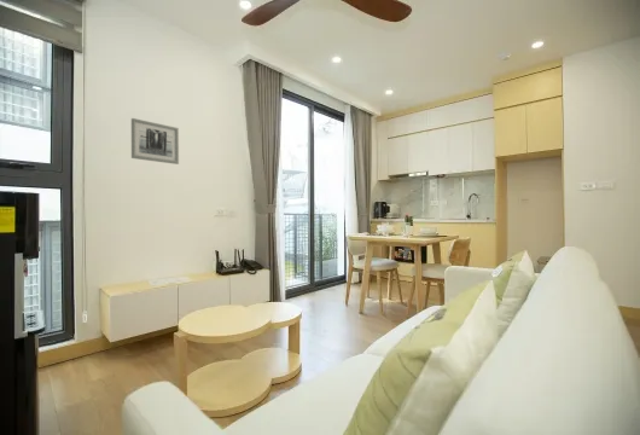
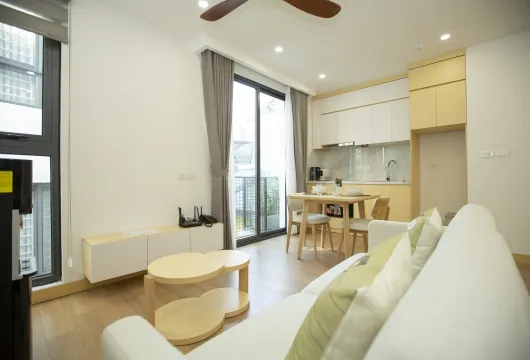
- wall art [130,117,180,166]
